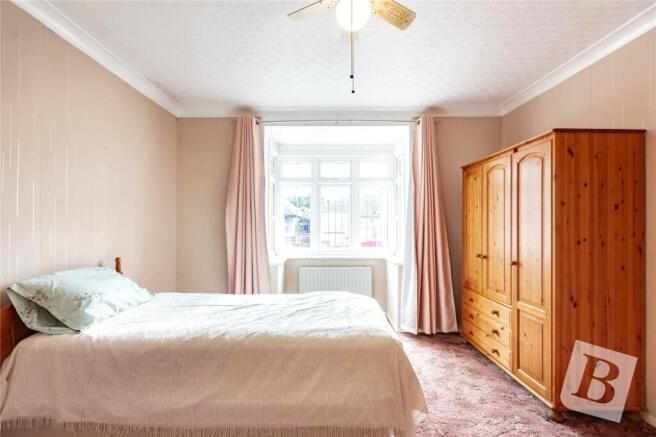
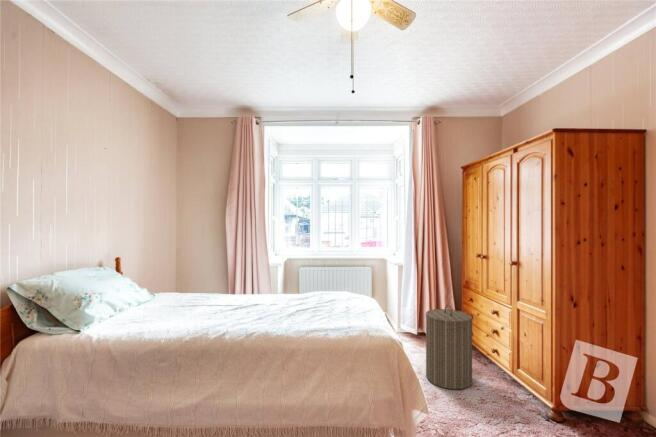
+ laundry hamper [425,303,473,390]
